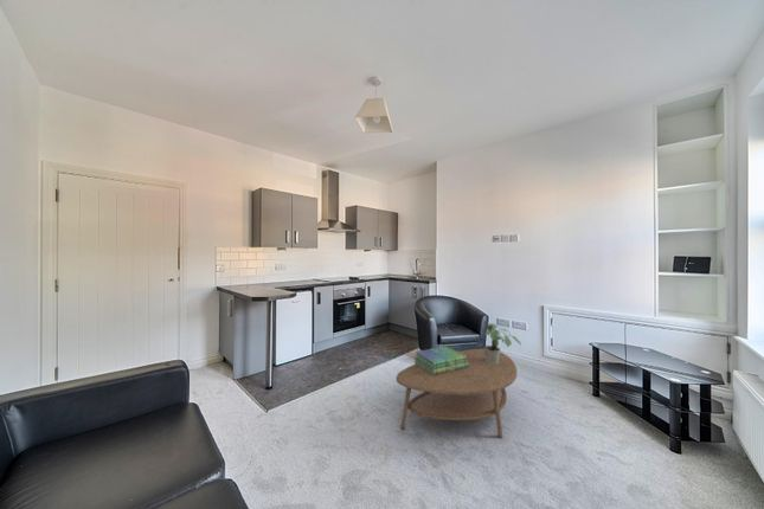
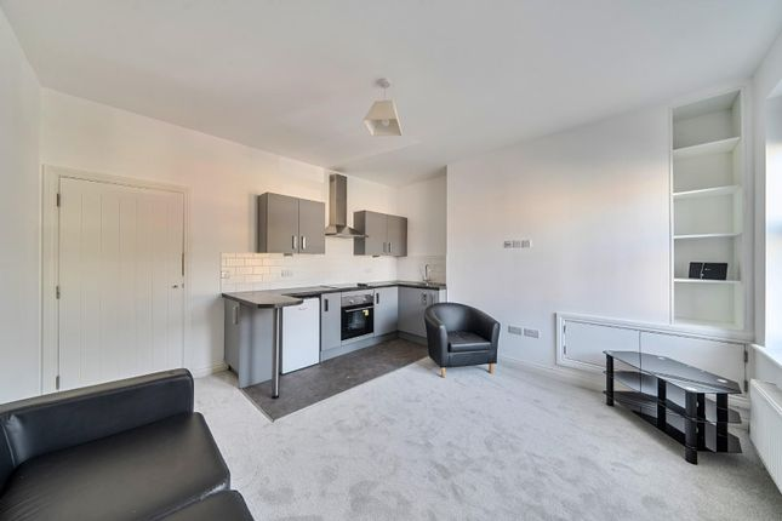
- potted plant [482,322,522,363]
- coffee table [394,348,518,439]
- stack of books [413,346,468,375]
